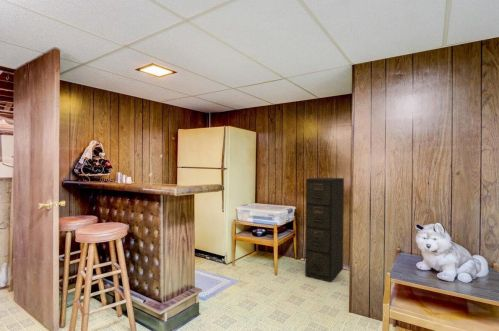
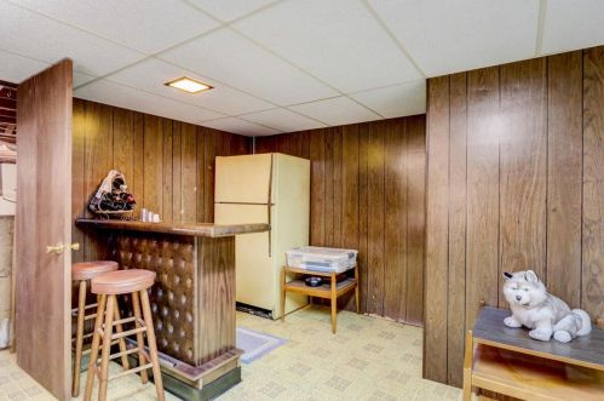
- filing cabinet [304,176,345,283]
